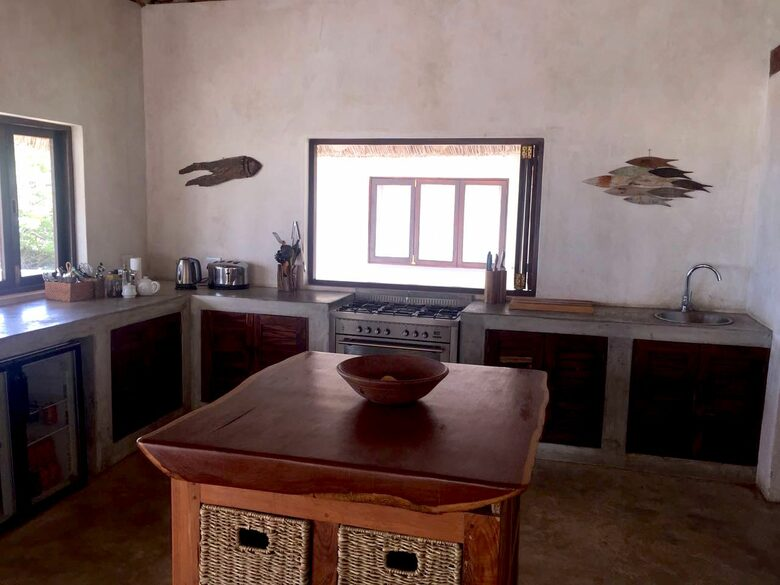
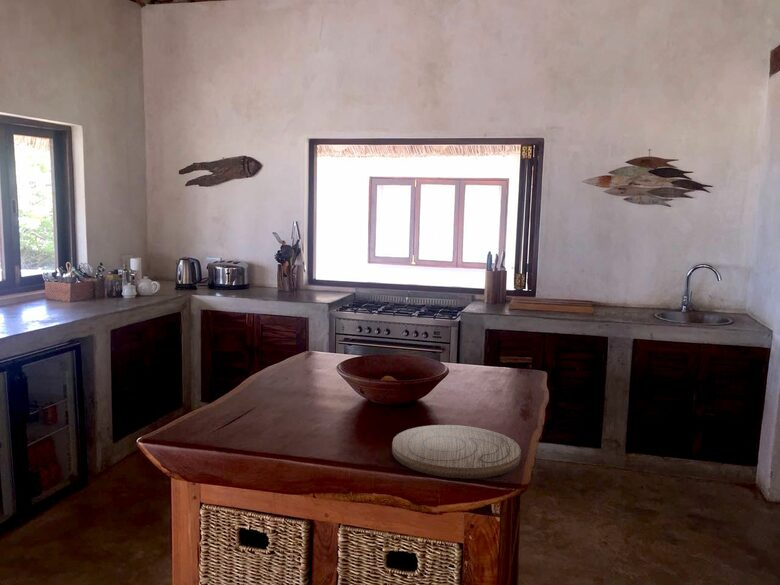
+ cutting board [391,424,522,479]
